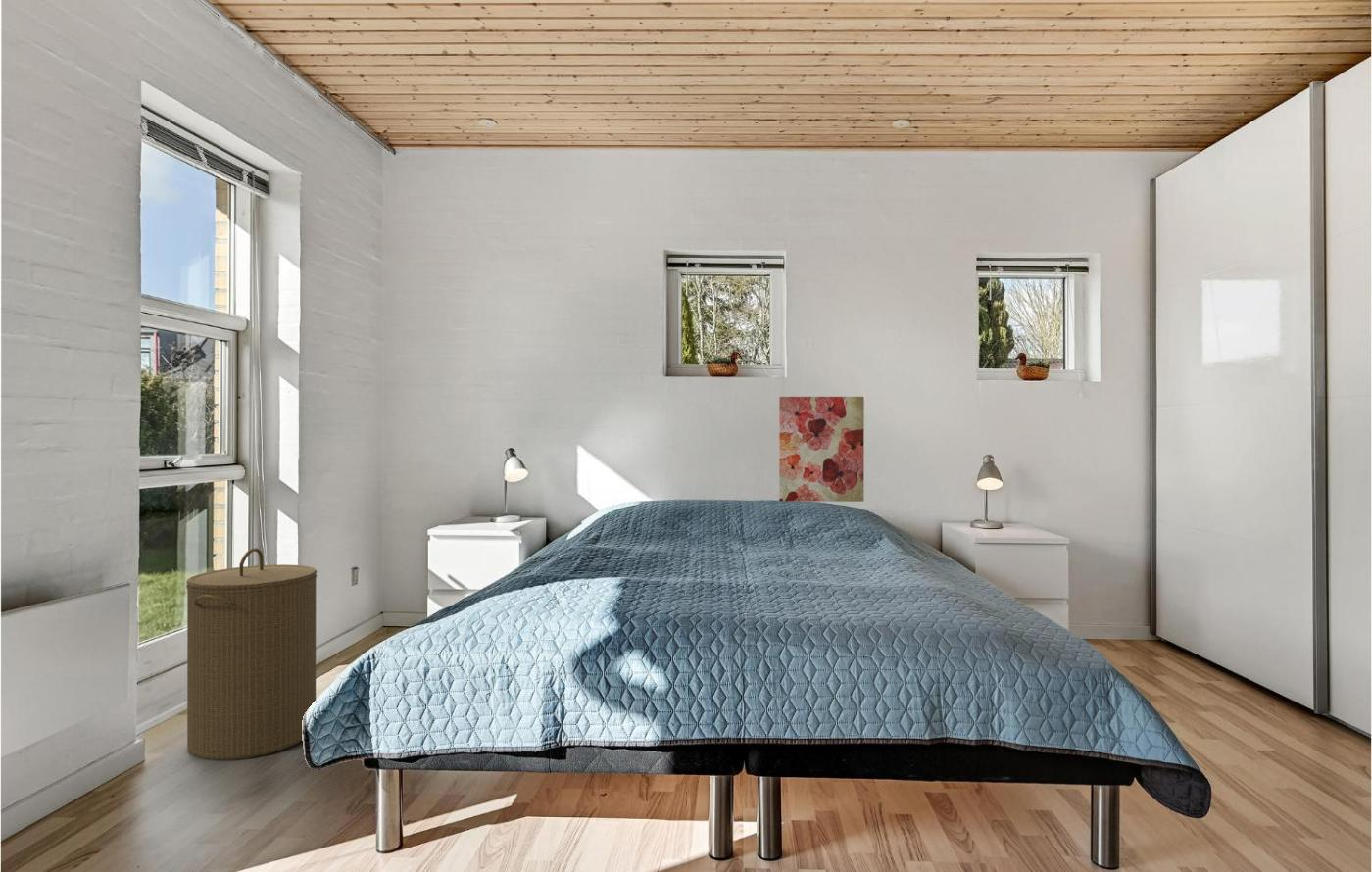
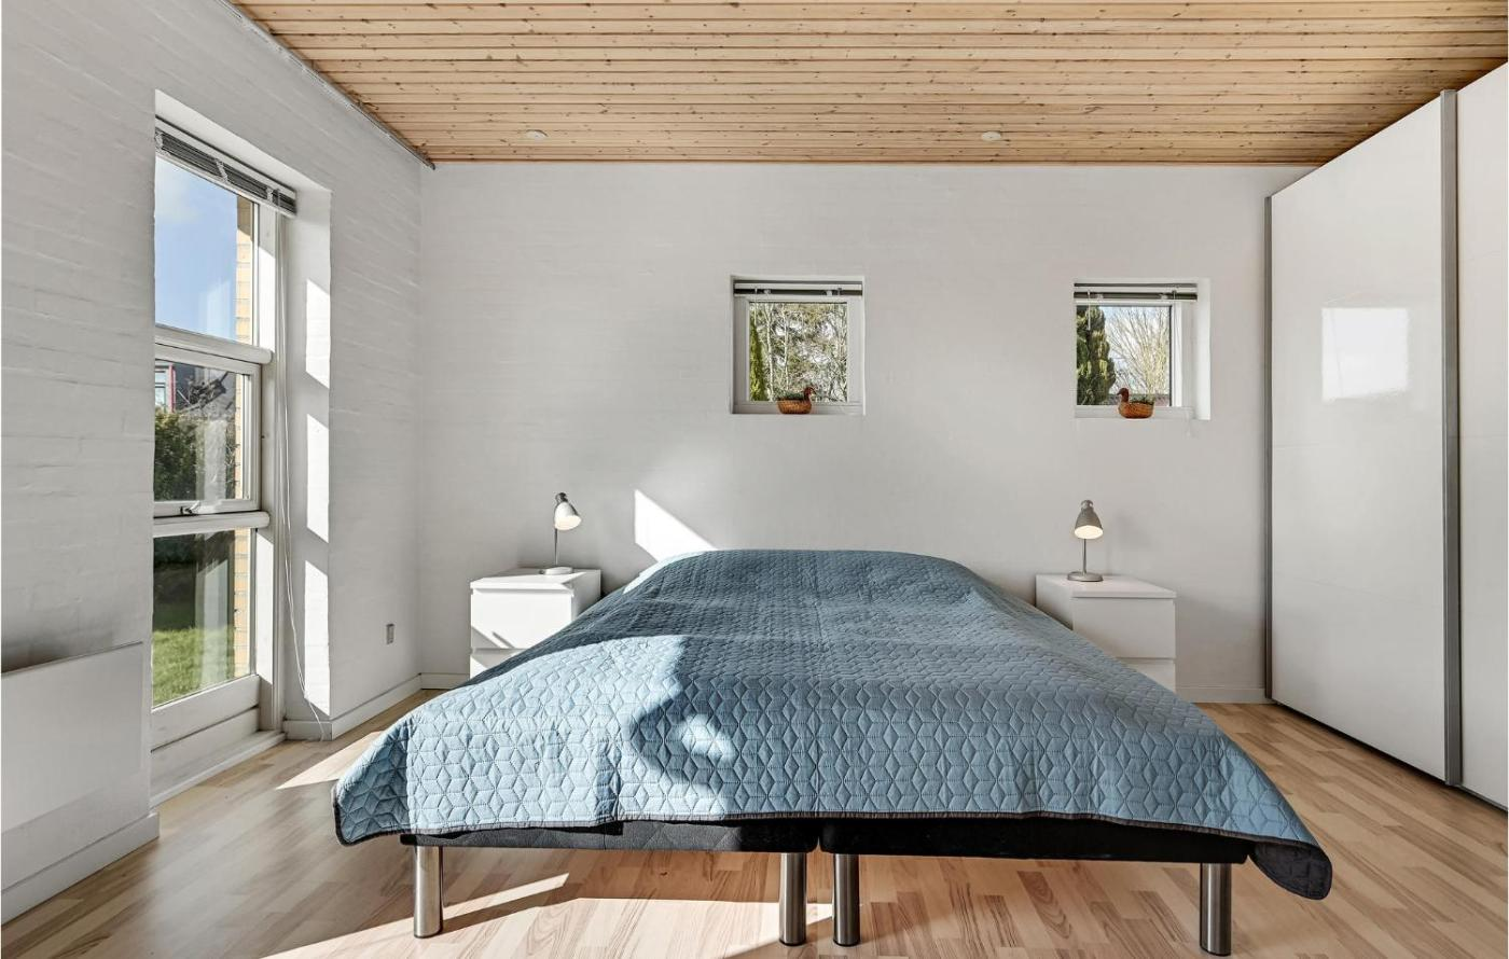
- wall art [778,396,865,503]
- laundry hamper [185,547,318,761]
